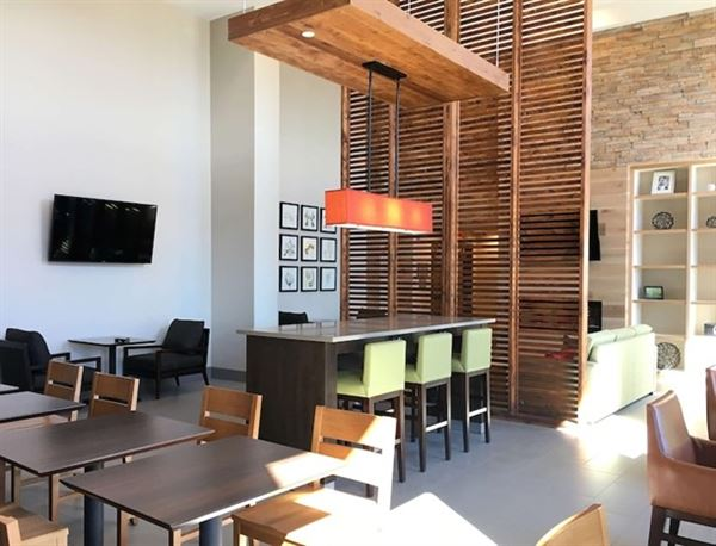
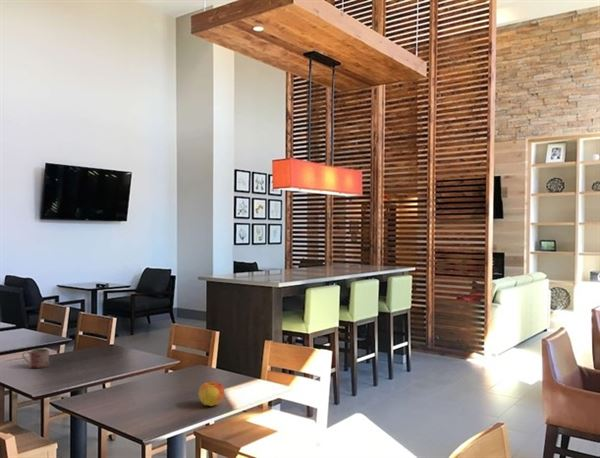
+ apple [198,380,225,407]
+ mug [21,347,50,369]
